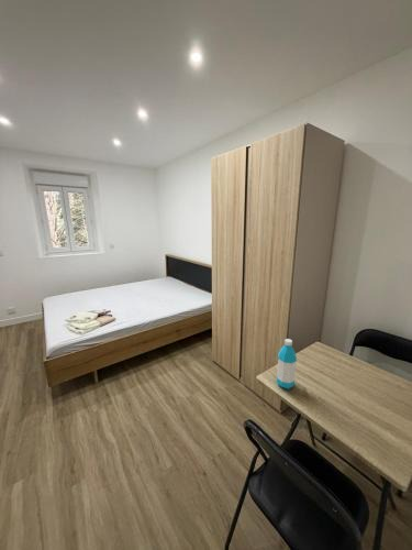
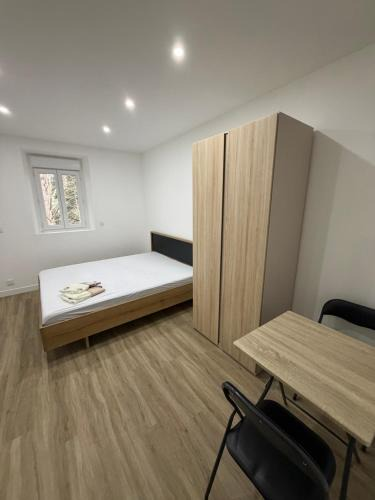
- water bottle [276,338,298,391]
